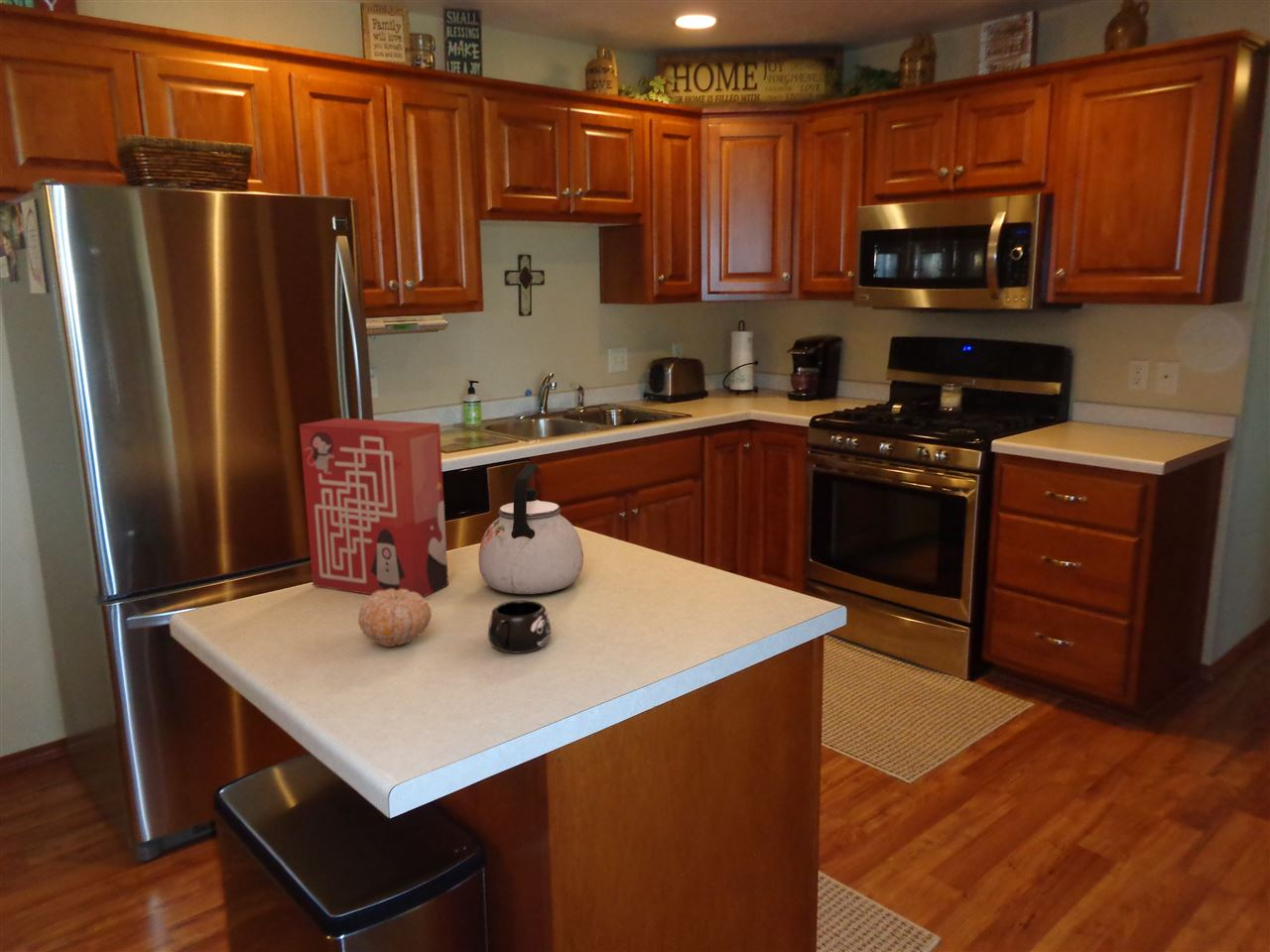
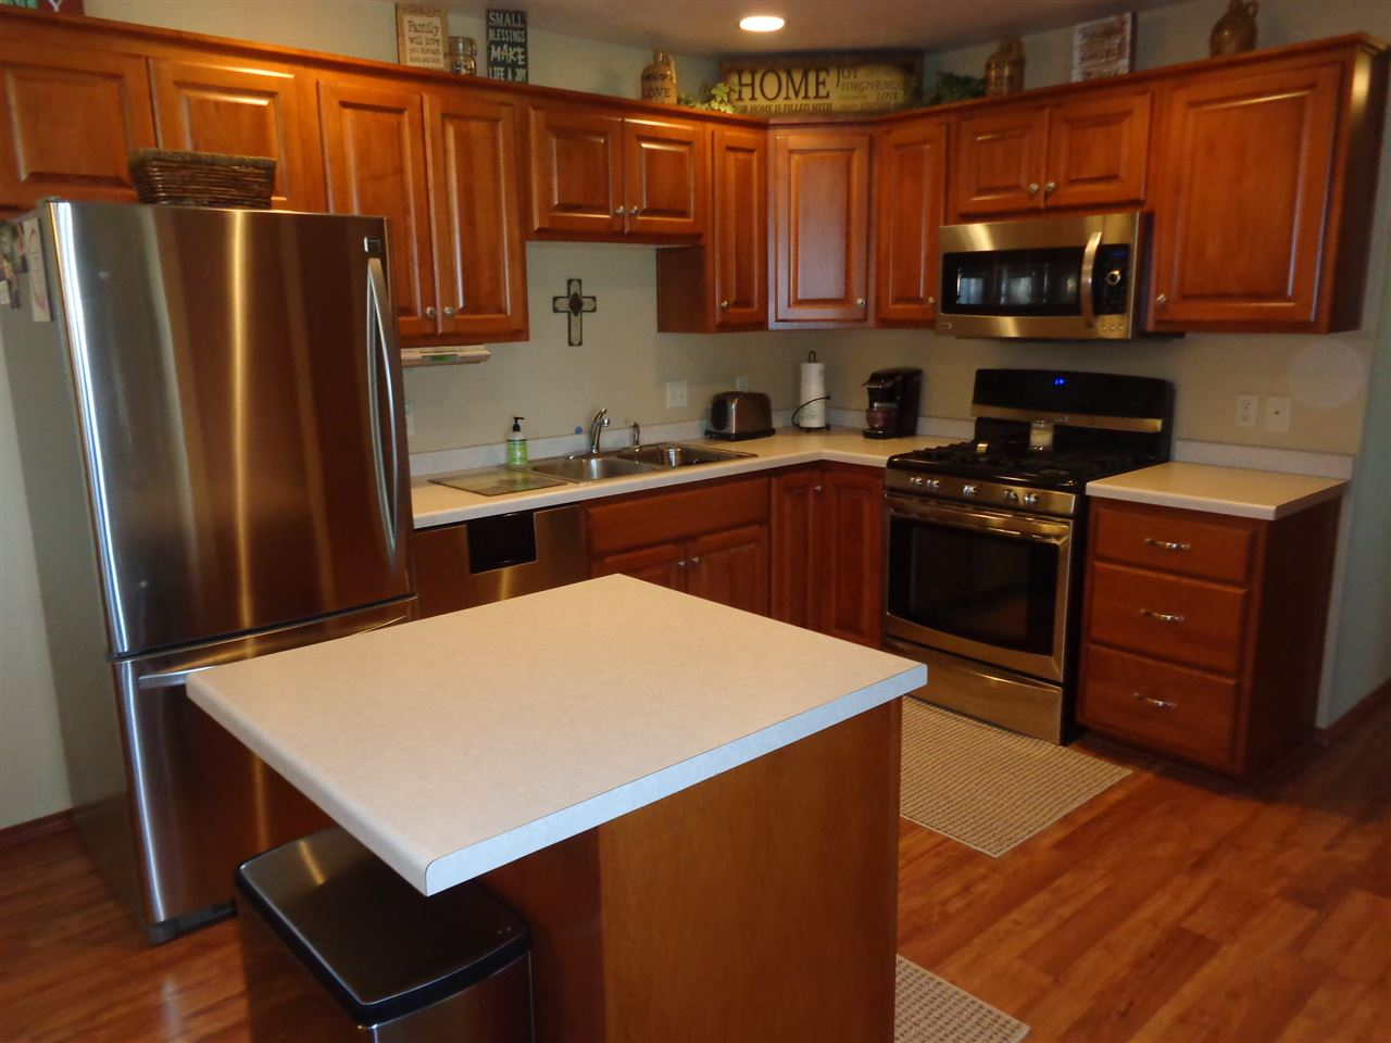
- kettle [477,463,584,595]
- fruit [357,588,433,648]
- cereal box [299,416,449,598]
- mug [487,599,552,654]
